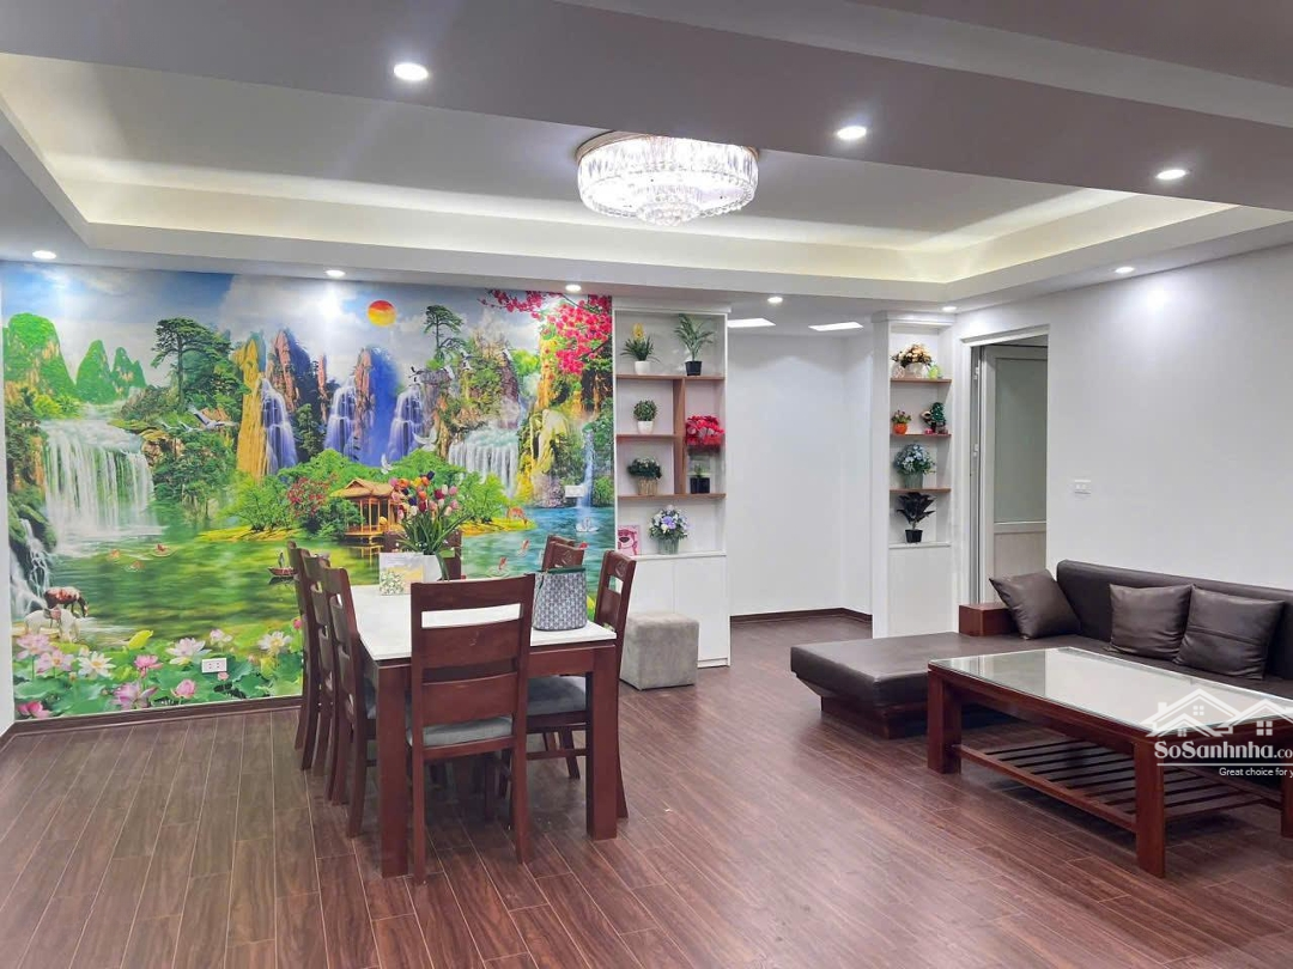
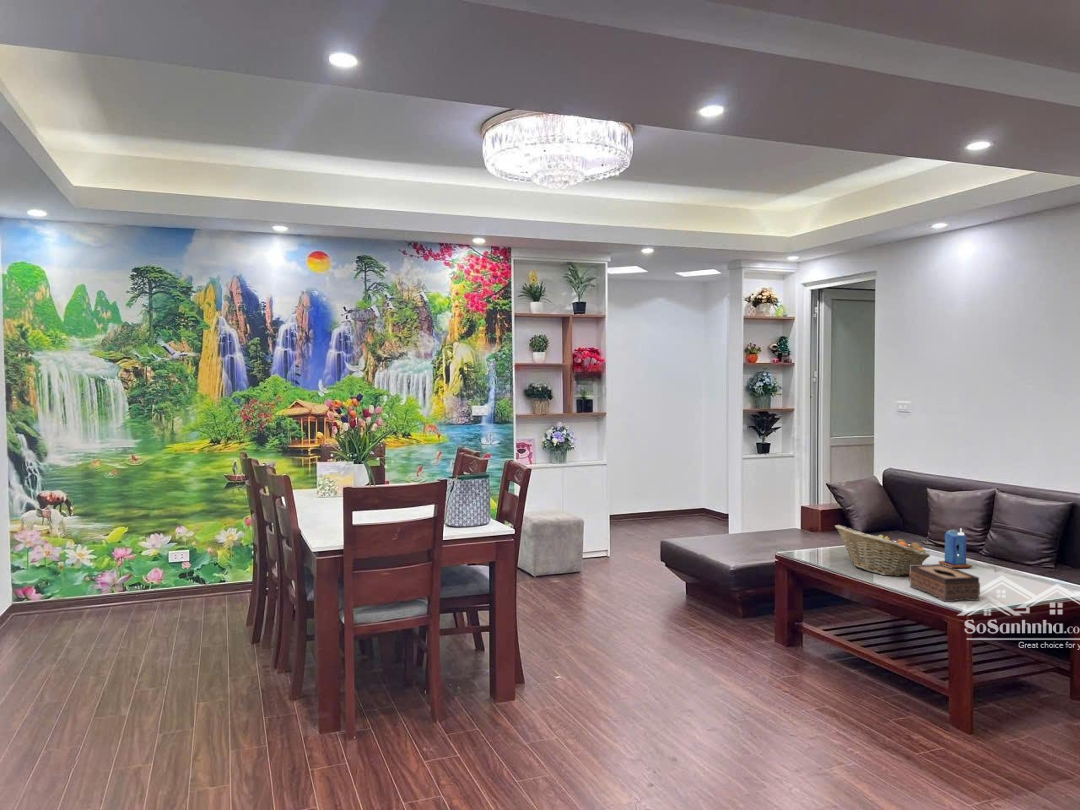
+ fruit basket [834,524,931,577]
+ candle [938,528,974,569]
+ tissue box [909,563,981,603]
